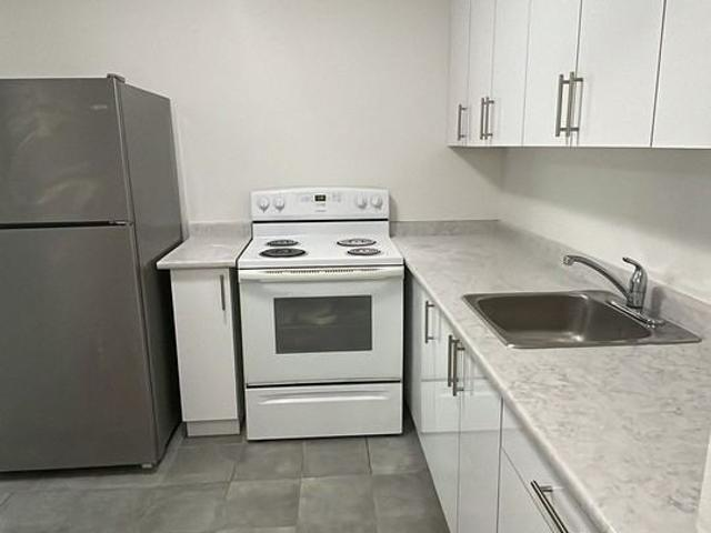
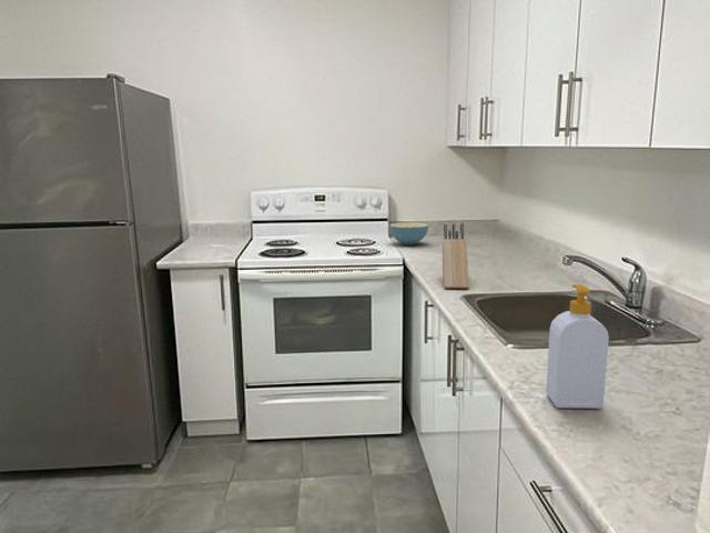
+ cereal bowl [388,222,429,247]
+ soap bottle [545,283,610,410]
+ knife block [442,222,470,290]
